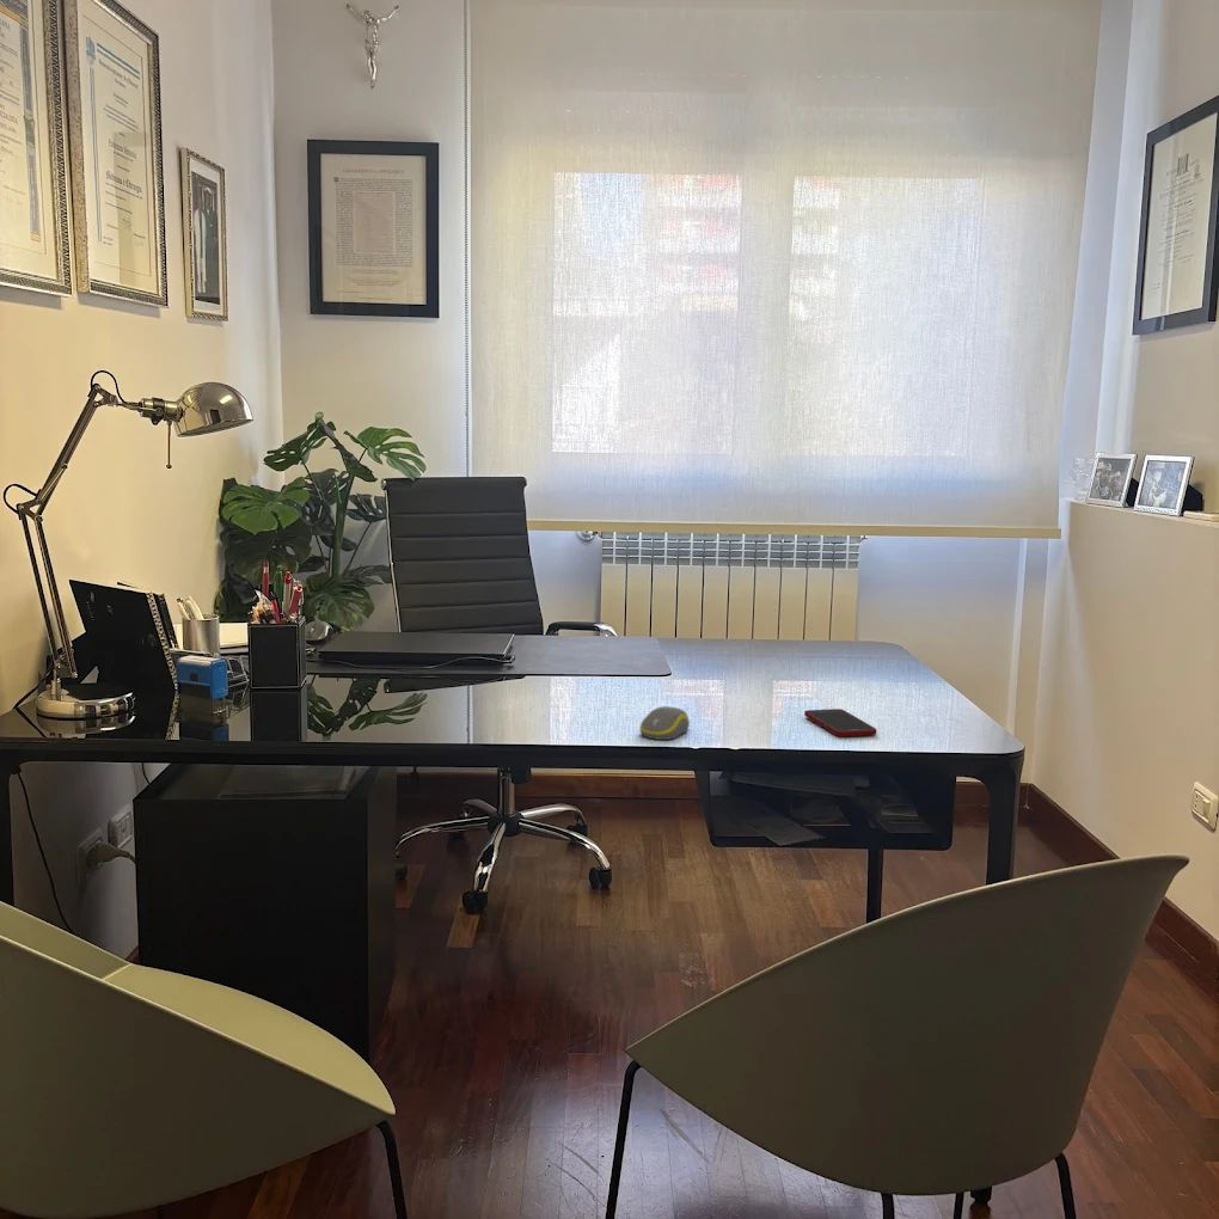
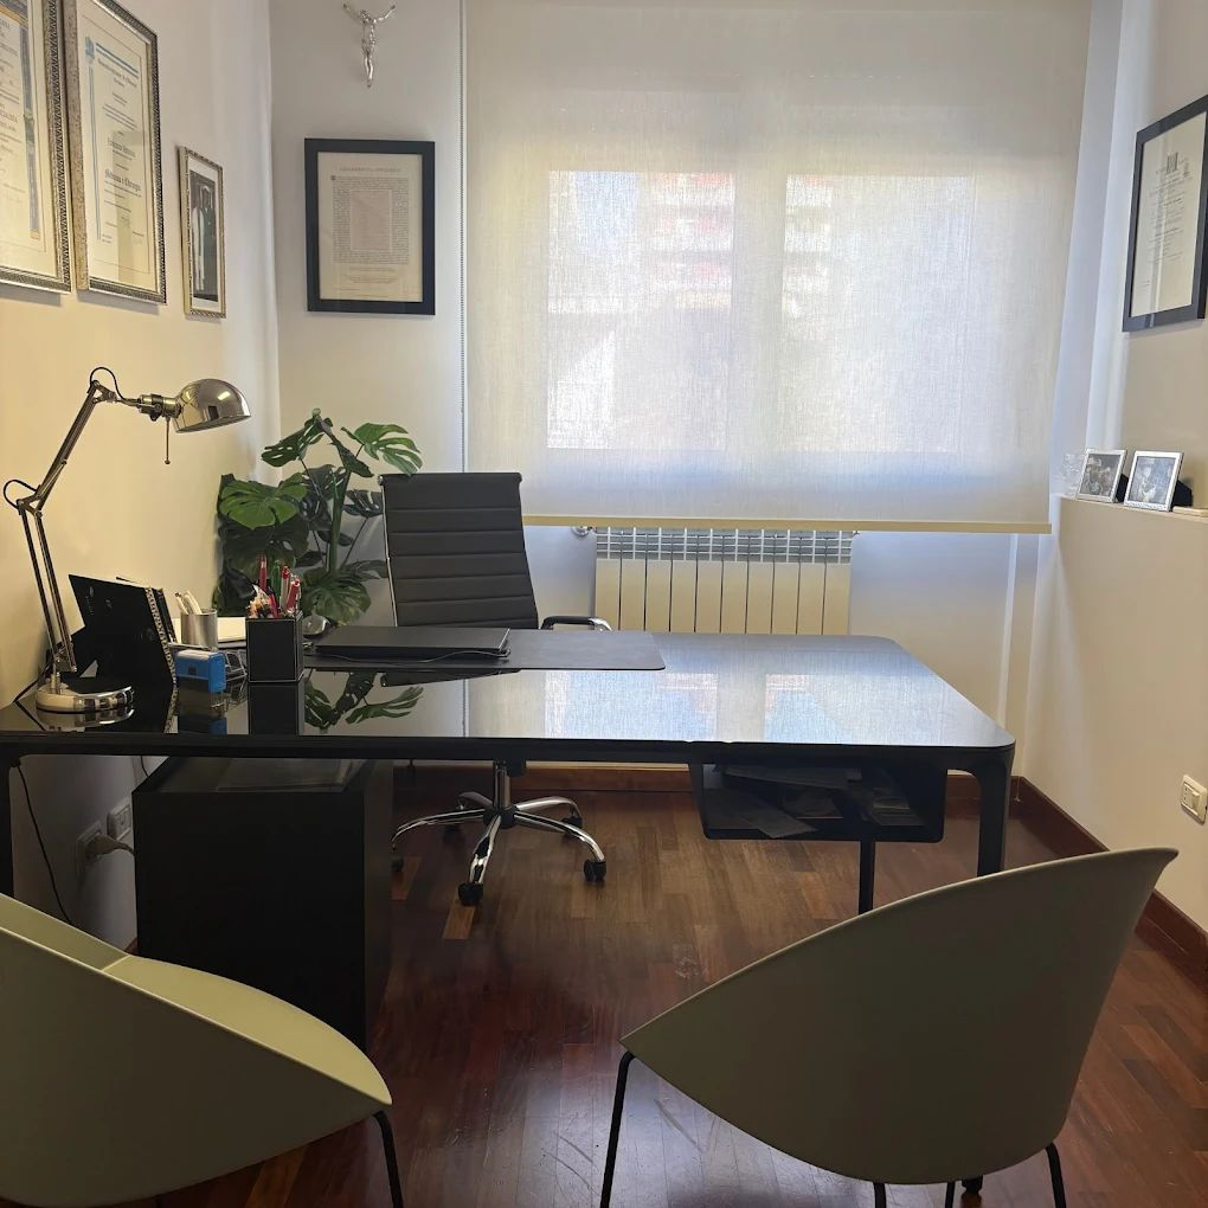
- computer mouse [638,705,691,741]
- cell phone [803,707,877,737]
